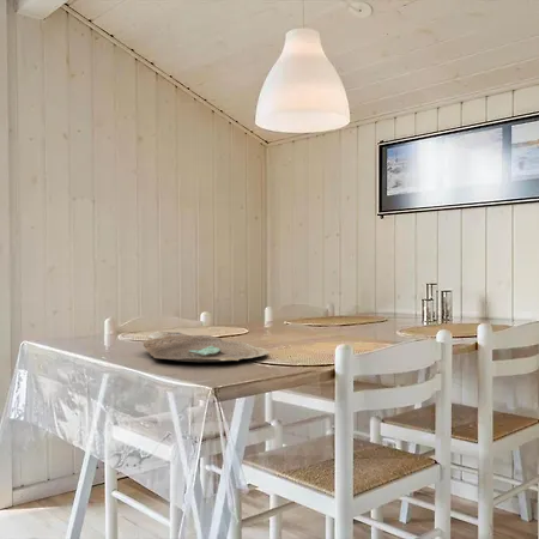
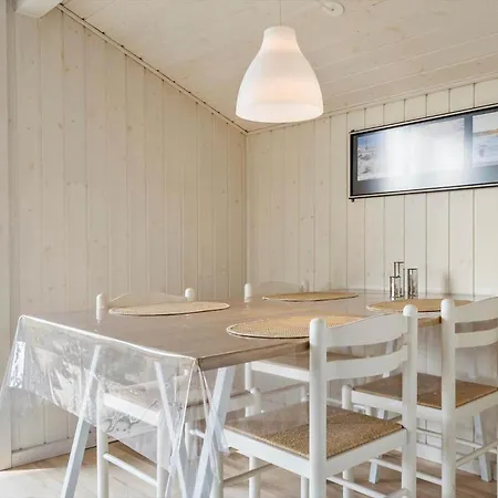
- decorative bowl [143,331,270,363]
